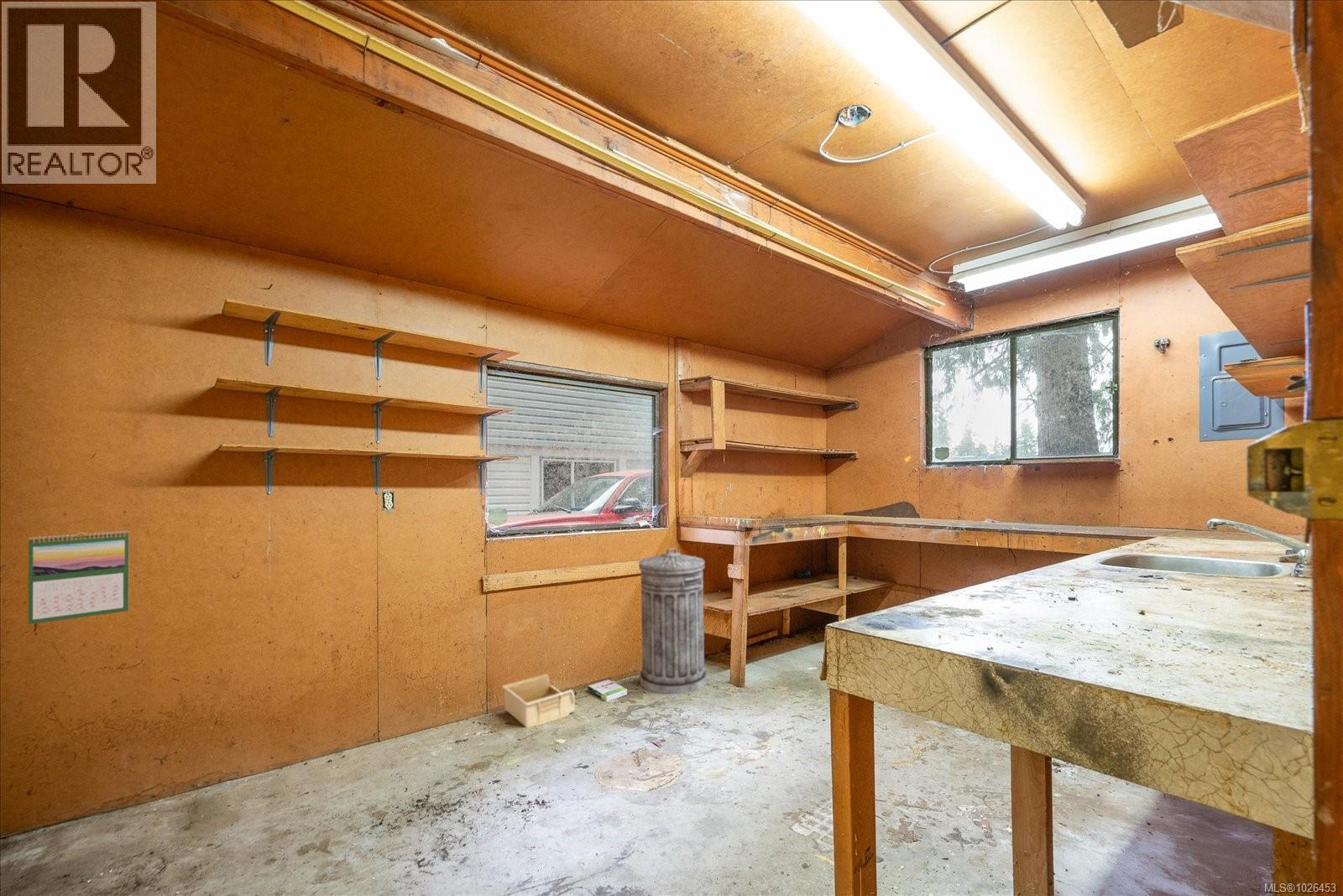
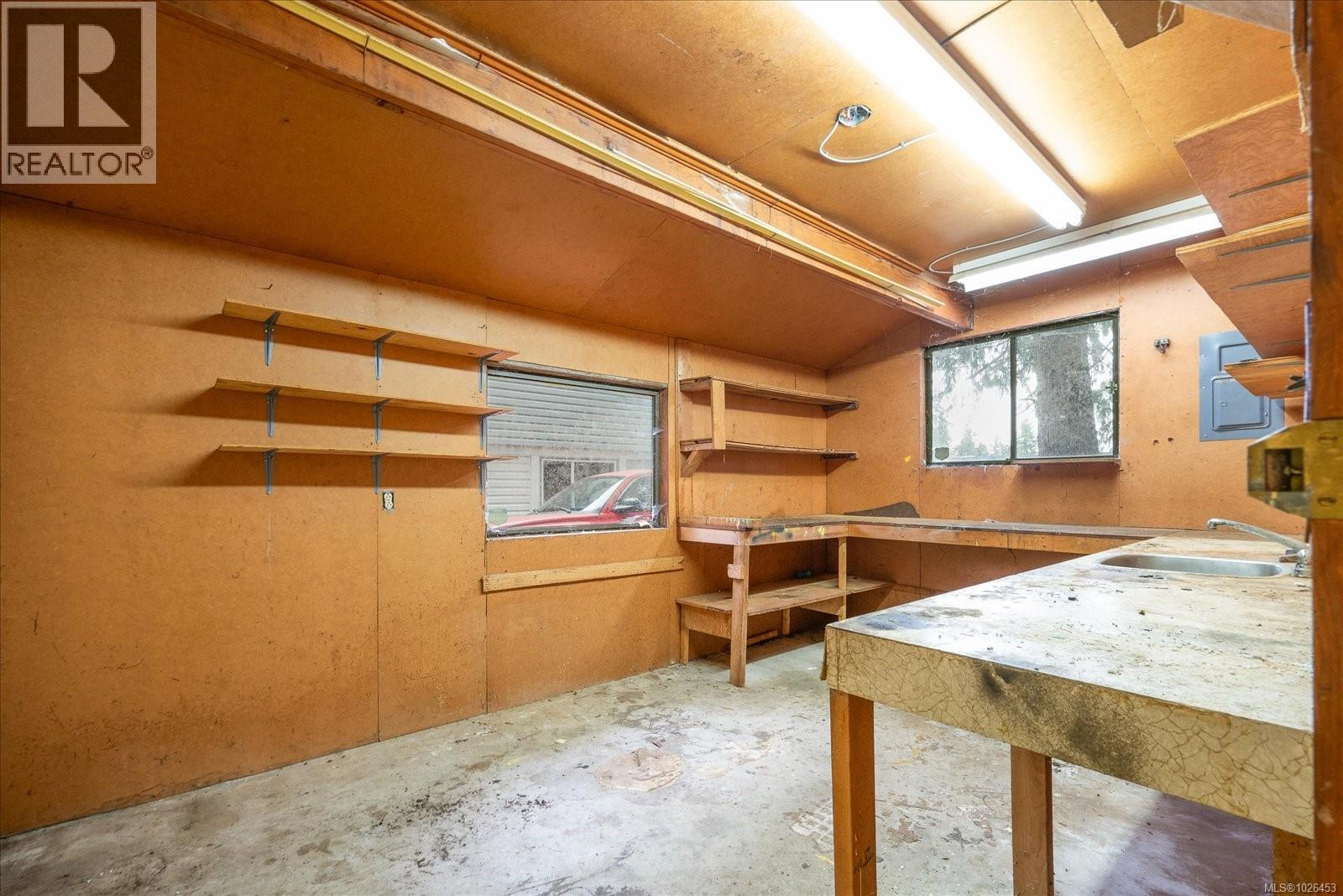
- calendar [27,530,130,625]
- storage bin [501,673,576,728]
- box [587,679,628,702]
- trash can [638,548,708,695]
